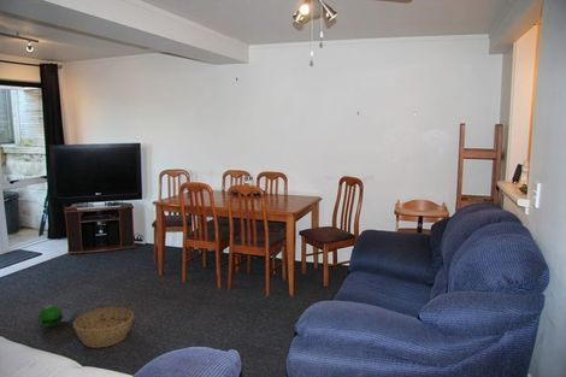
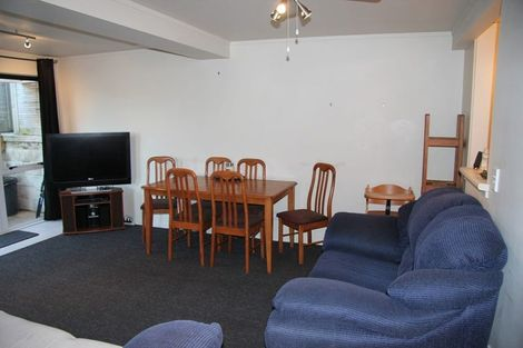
- basket [72,306,135,348]
- ball [37,304,78,329]
